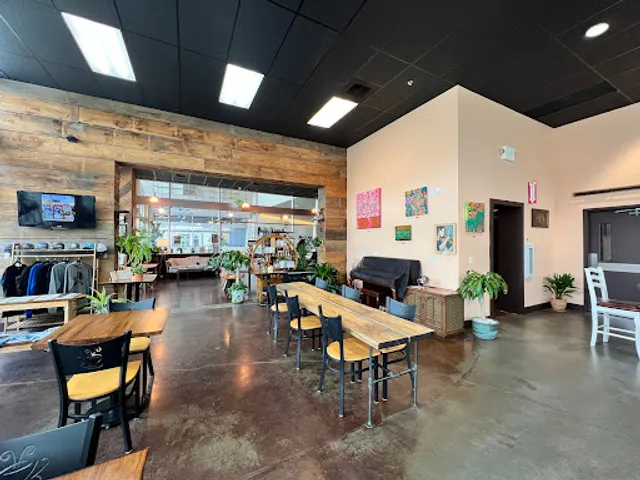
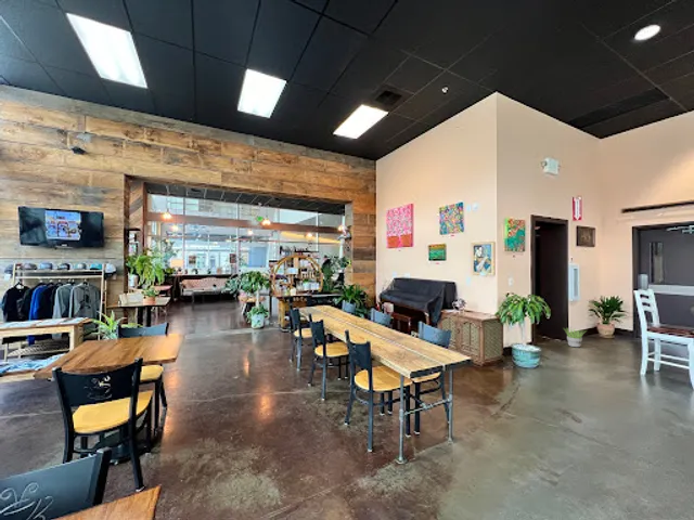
+ potted plant [563,327,587,348]
